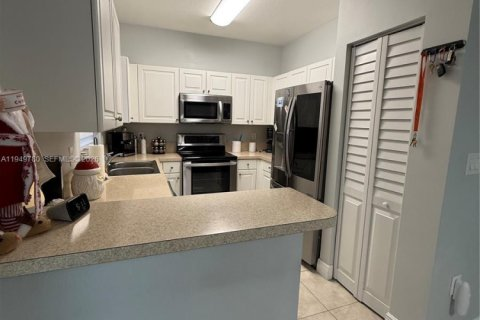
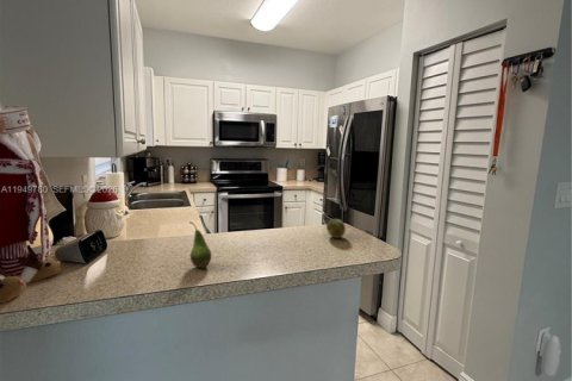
+ fruit [325,218,347,239]
+ fruit [188,220,212,269]
